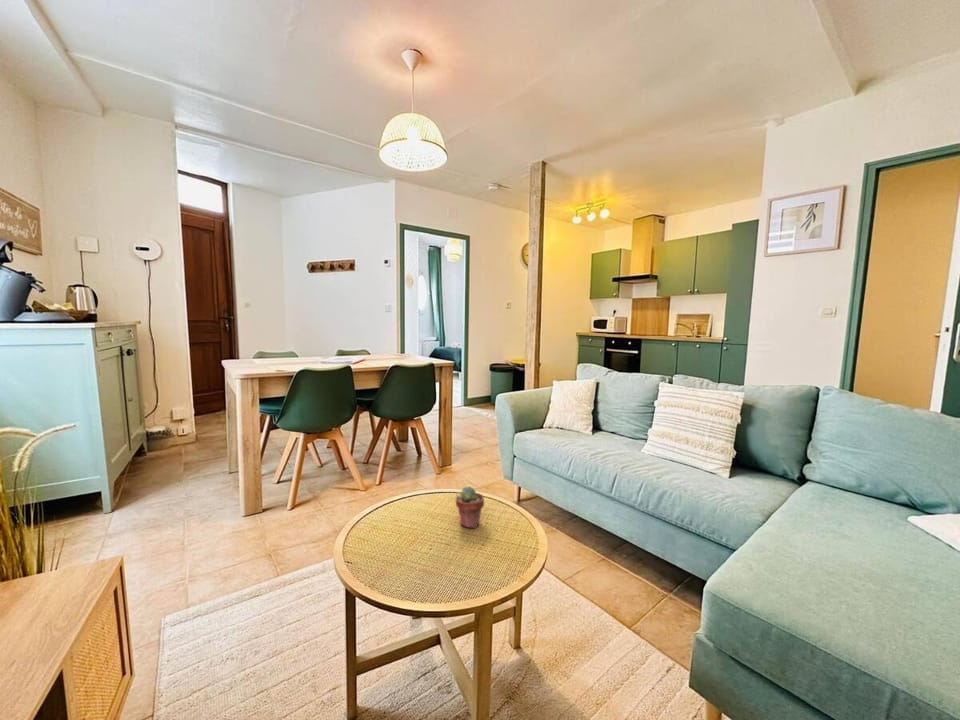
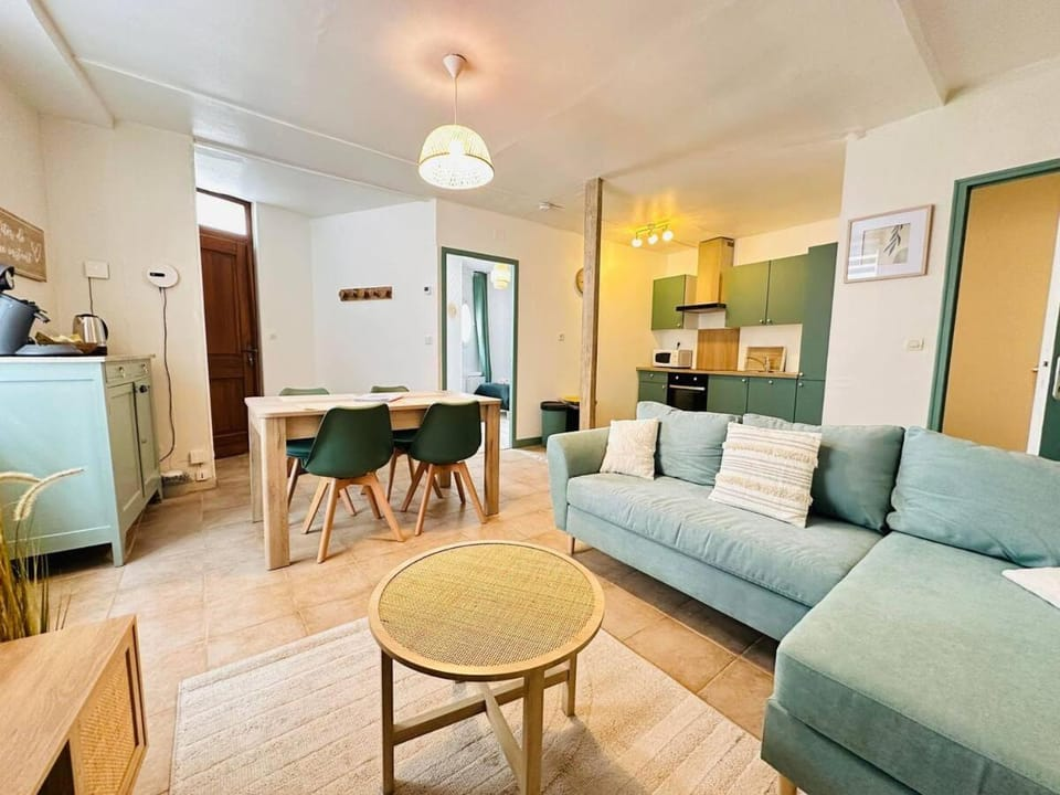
- potted succulent [455,485,485,529]
